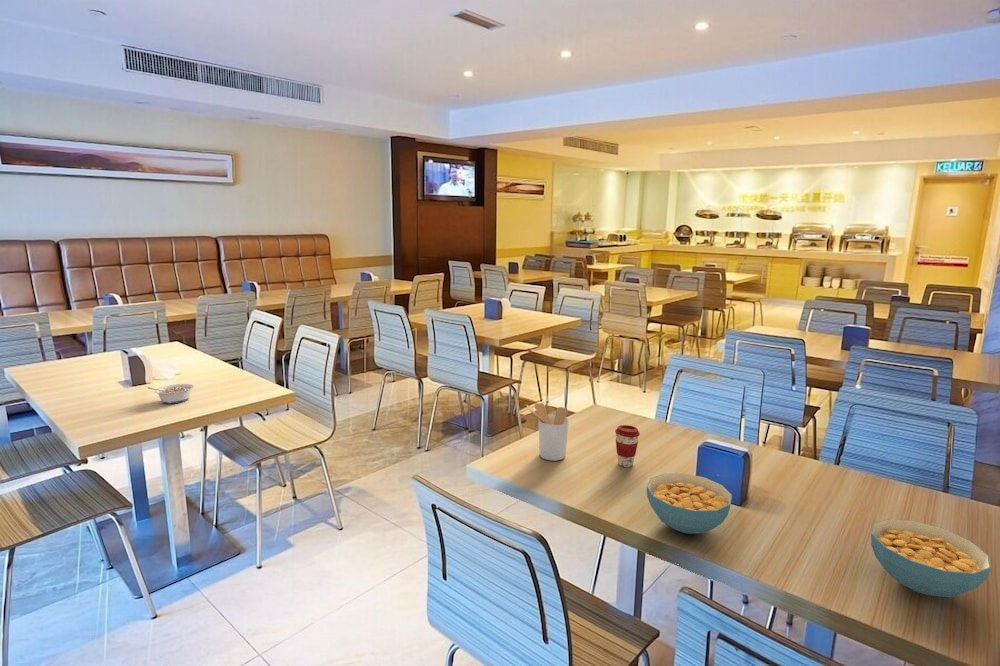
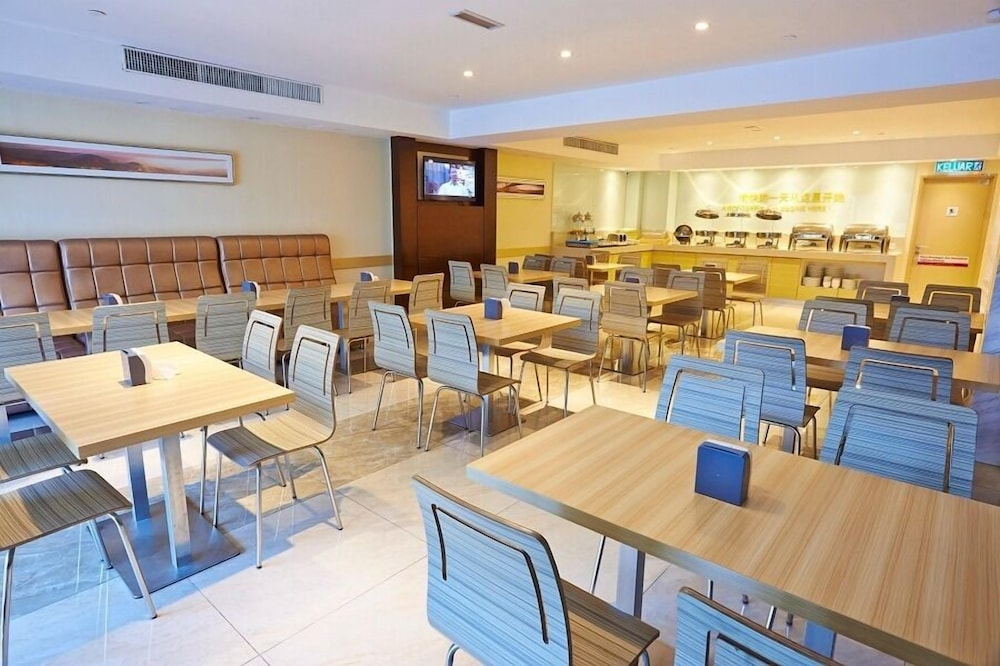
- cereal bowl [870,518,992,598]
- legume [147,383,195,404]
- cereal bowl [646,472,733,535]
- utensil holder [525,402,570,462]
- coffee cup [614,424,641,468]
